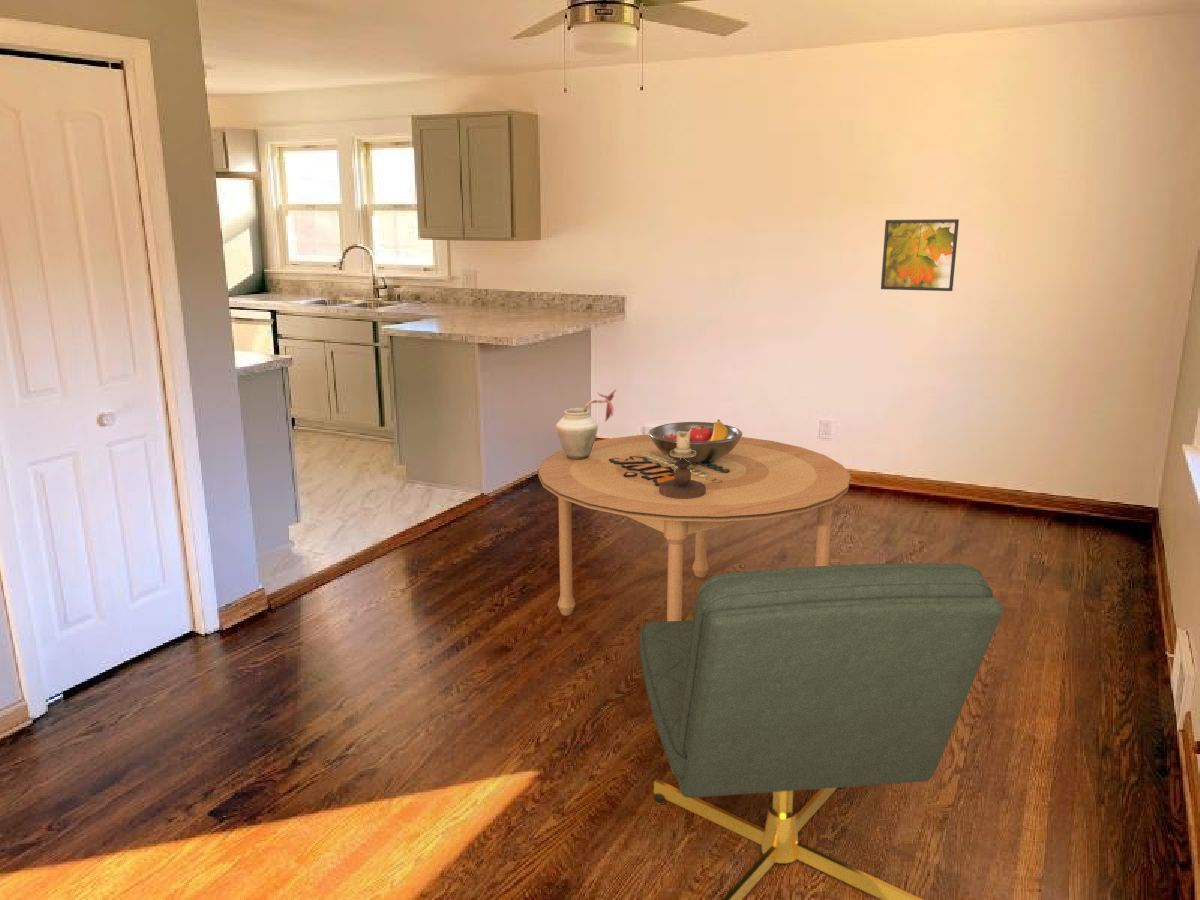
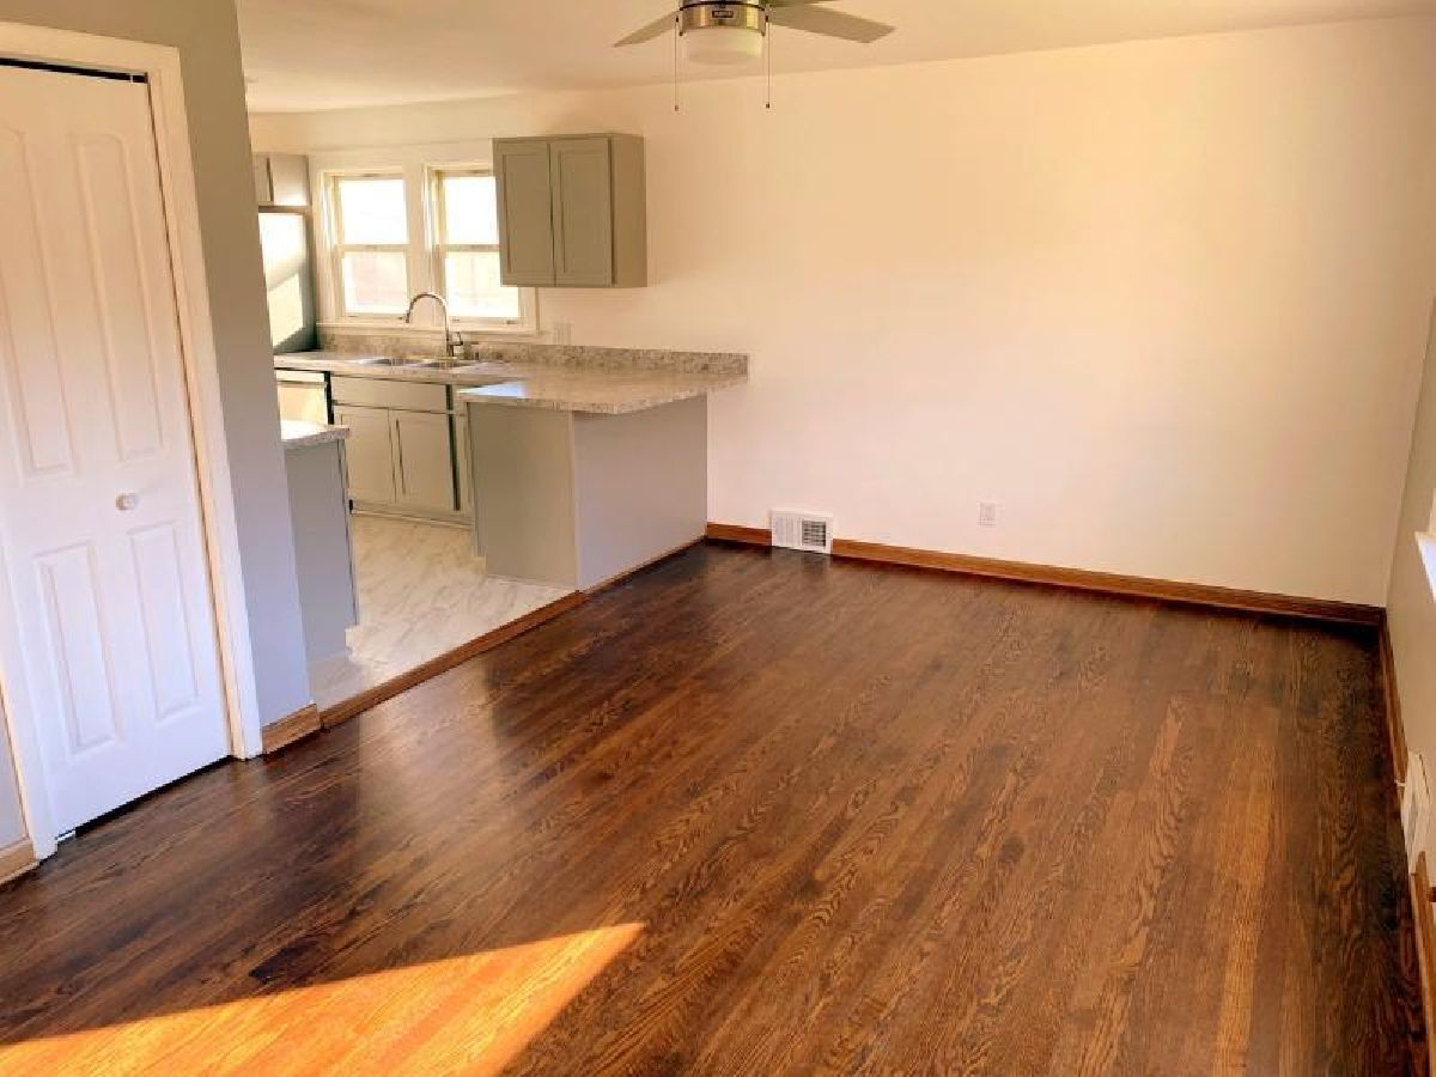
- vase [555,388,617,460]
- fruit bowl [648,419,744,462]
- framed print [880,218,960,292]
- dining chair [638,562,1004,900]
- dining table [537,434,852,621]
- candlestick [659,431,706,499]
